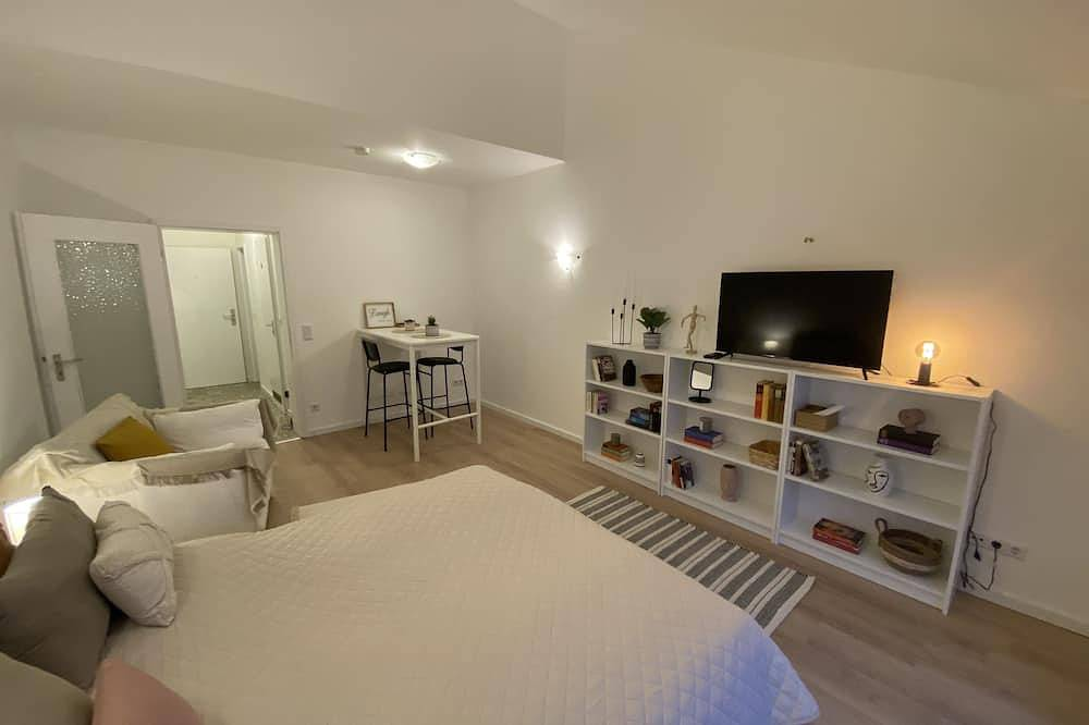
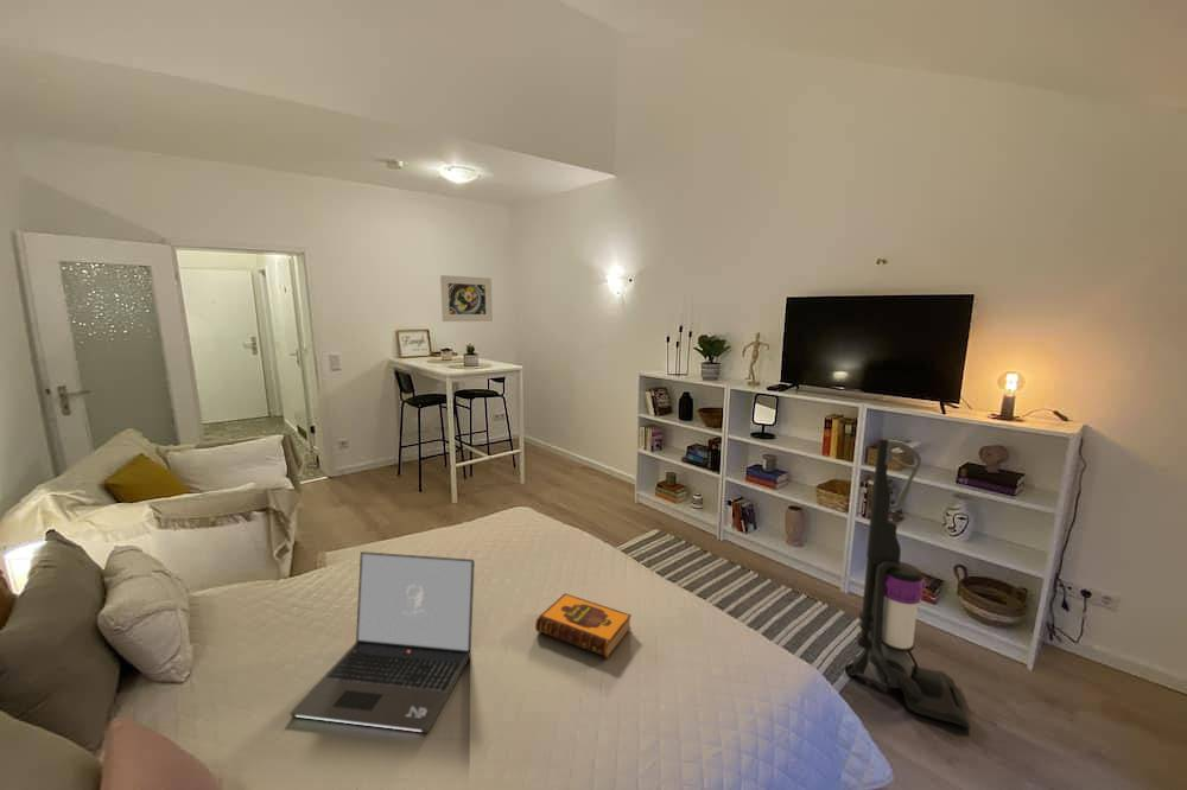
+ vacuum cleaner [843,438,971,731]
+ laptop [288,550,476,734]
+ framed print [439,274,494,323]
+ hardback book [534,592,633,660]
